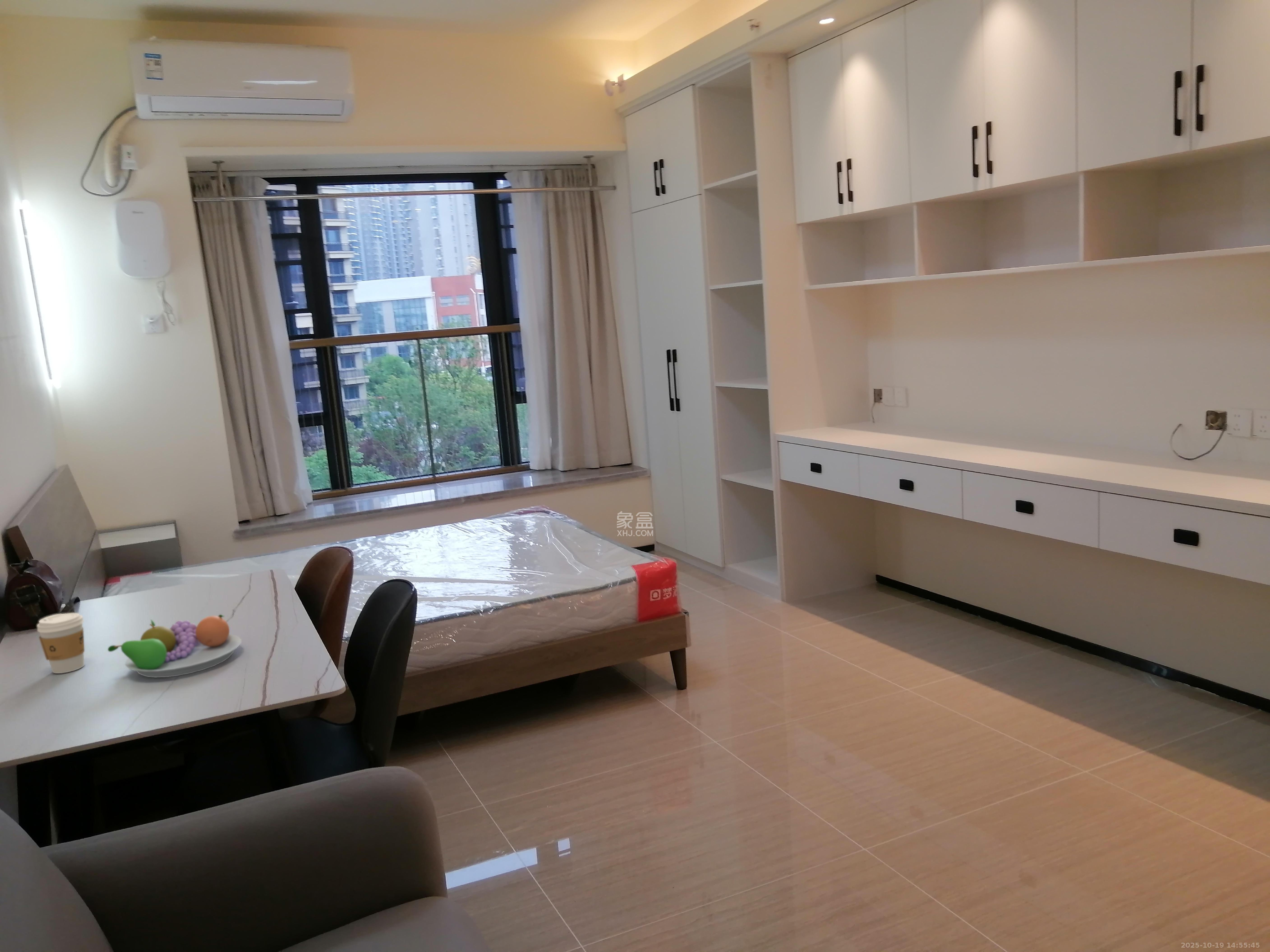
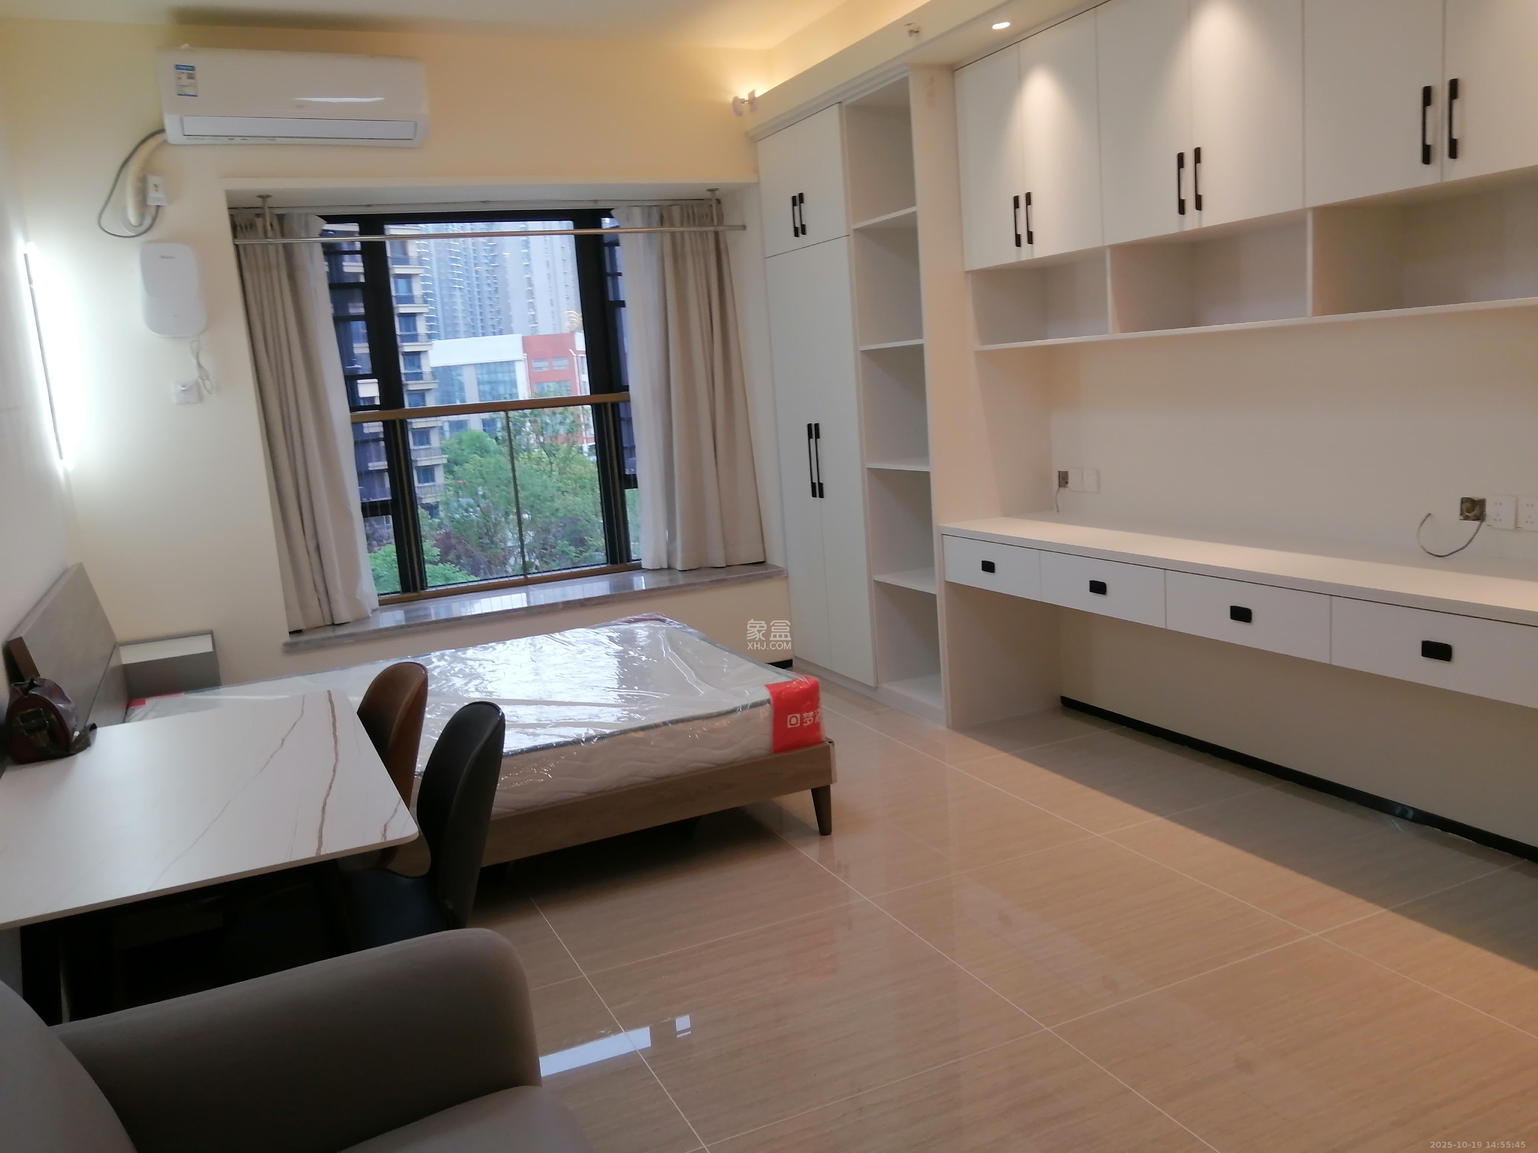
- coffee cup [37,613,85,674]
- fruit bowl [108,614,242,678]
